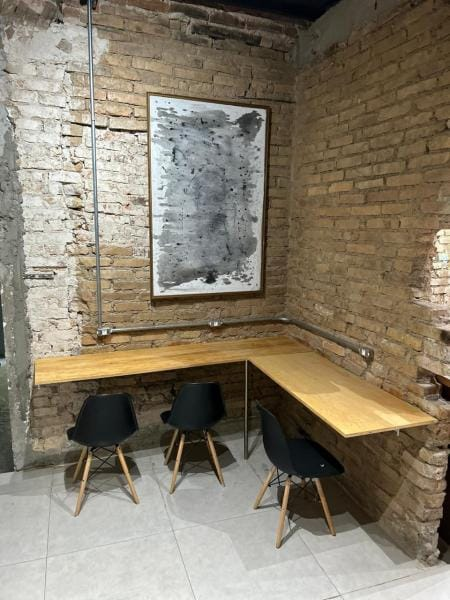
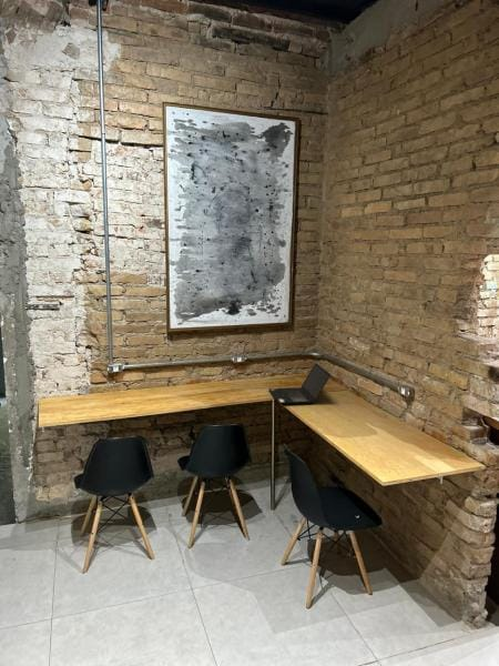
+ laptop computer [267,362,333,405]
